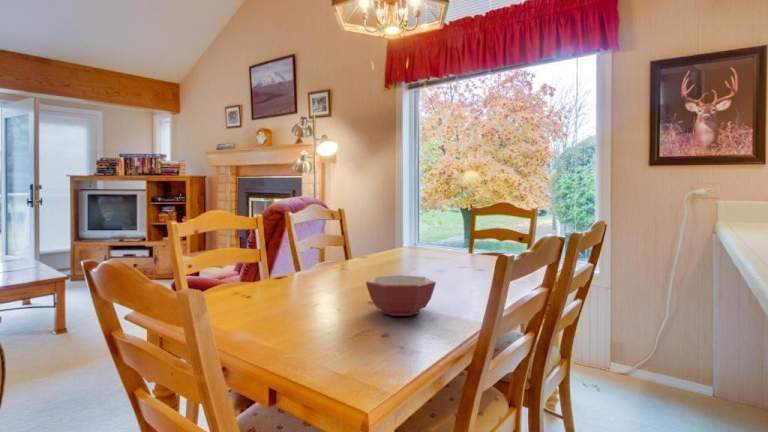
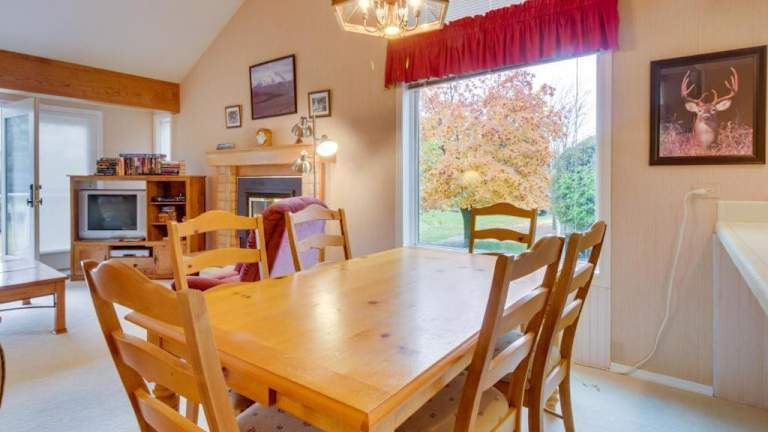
- bowl [365,274,437,317]
